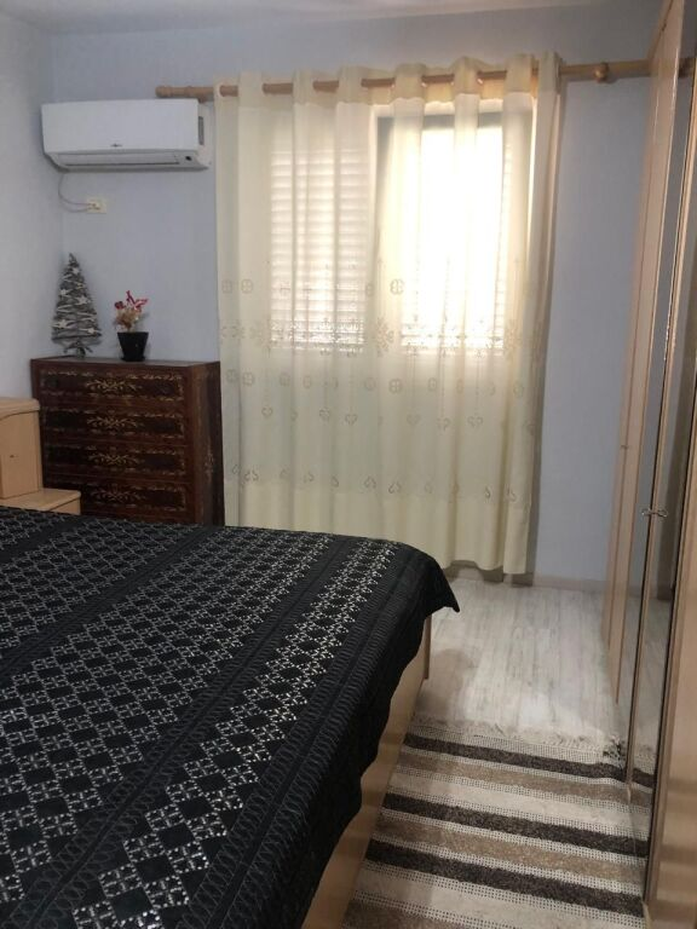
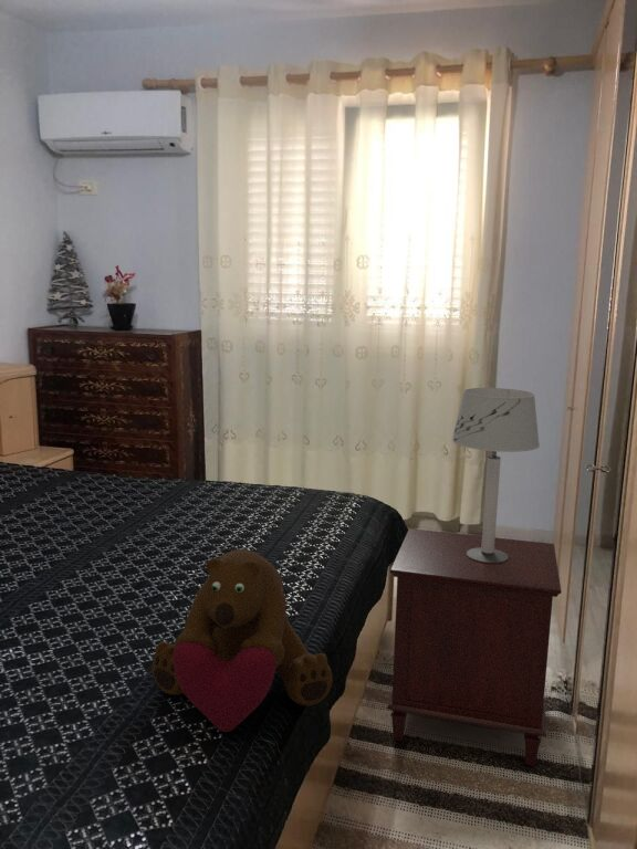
+ bear [150,548,334,733]
+ table lamp [450,387,541,564]
+ nightstand [386,527,563,767]
